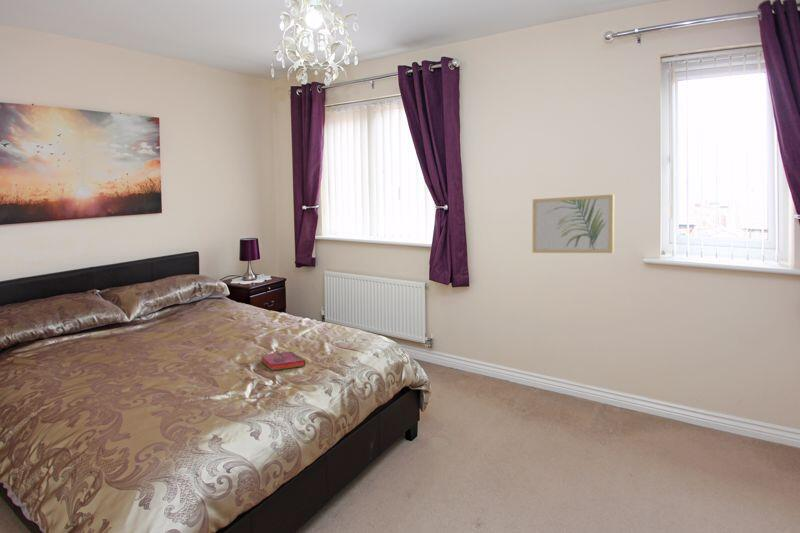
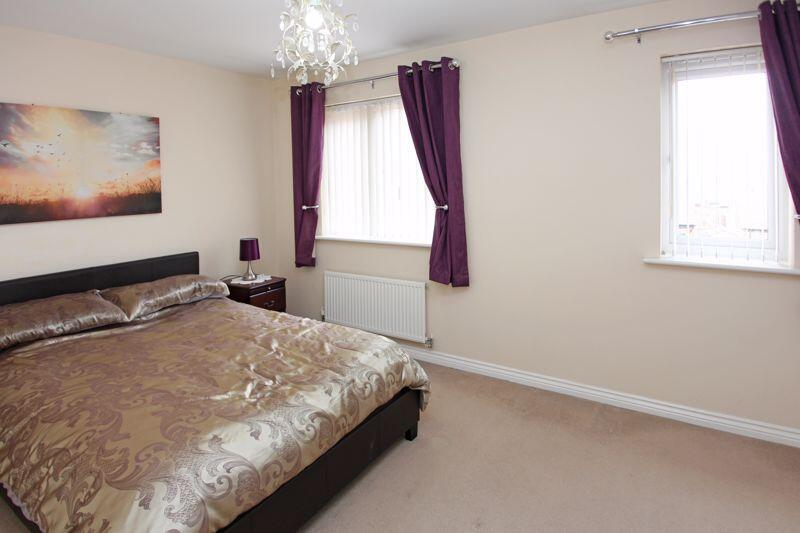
- wall art [532,193,615,254]
- hardback book [260,350,306,372]
